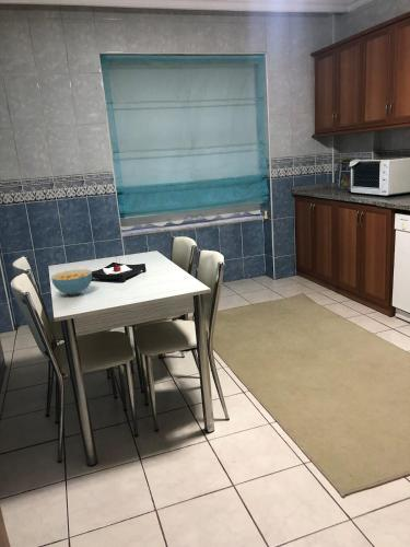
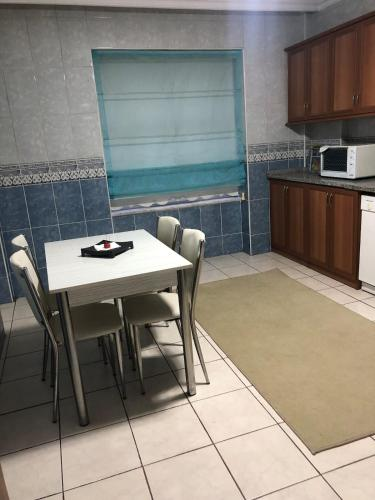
- cereal bowl [50,268,93,296]
